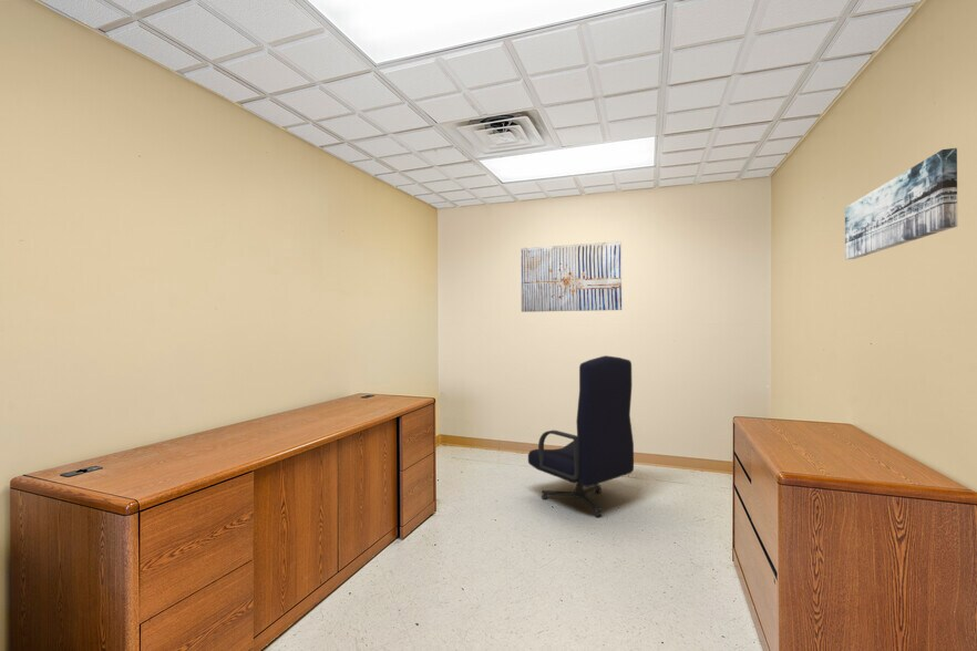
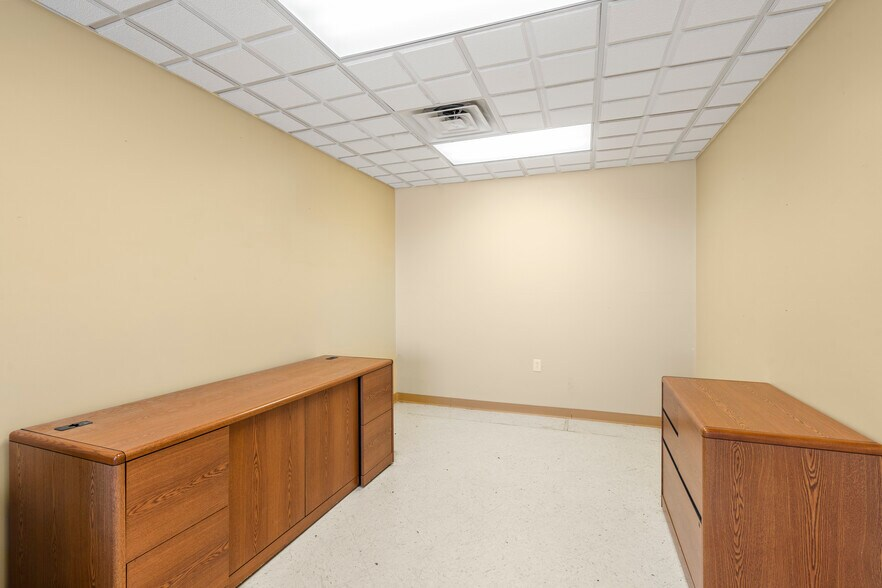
- wall art [844,147,958,260]
- office chair [527,354,635,518]
- wall art [520,240,623,313]
